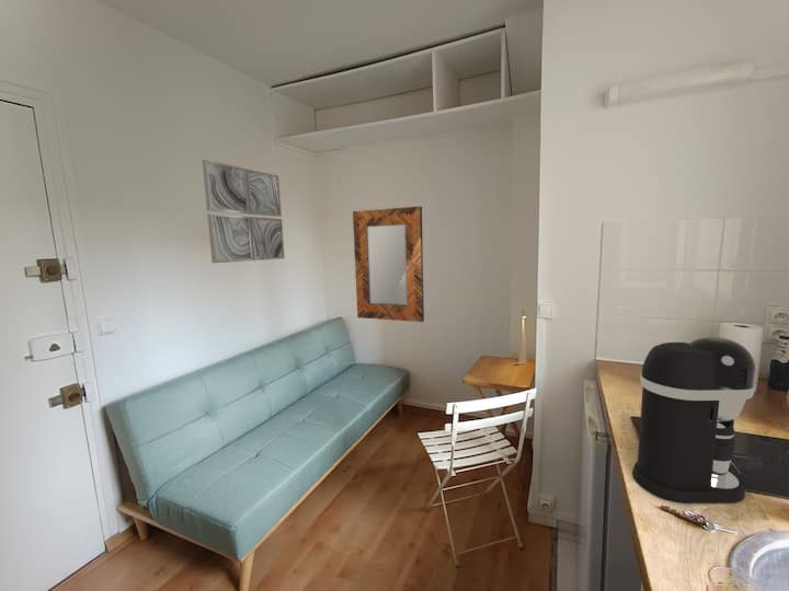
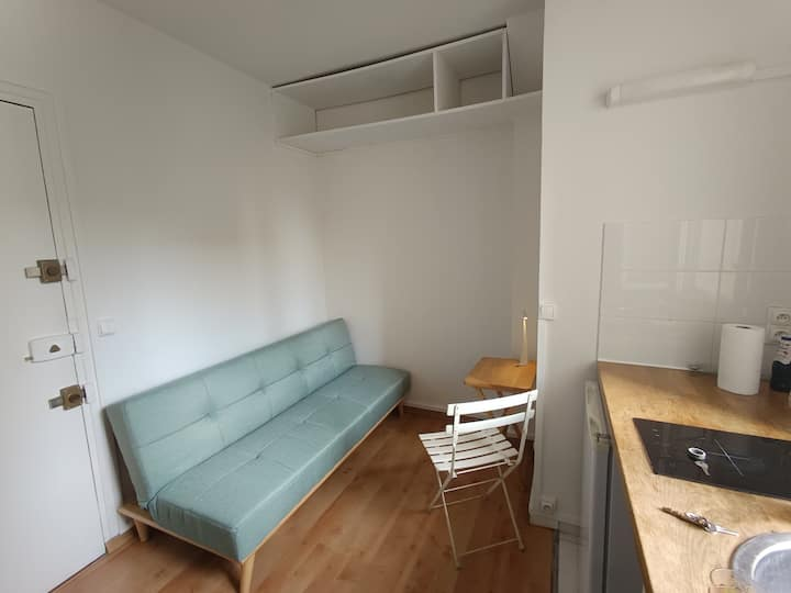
- wall art [202,159,286,264]
- coffee maker [631,336,757,505]
- home mirror [352,206,425,323]
